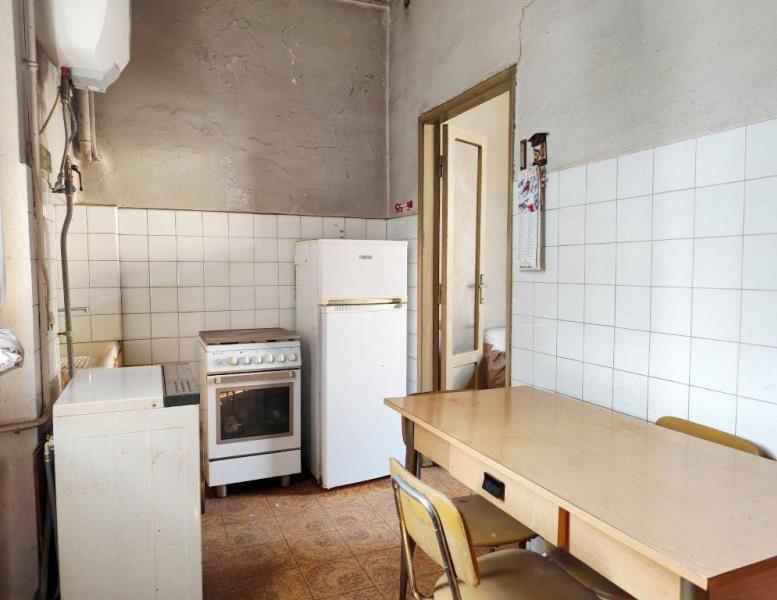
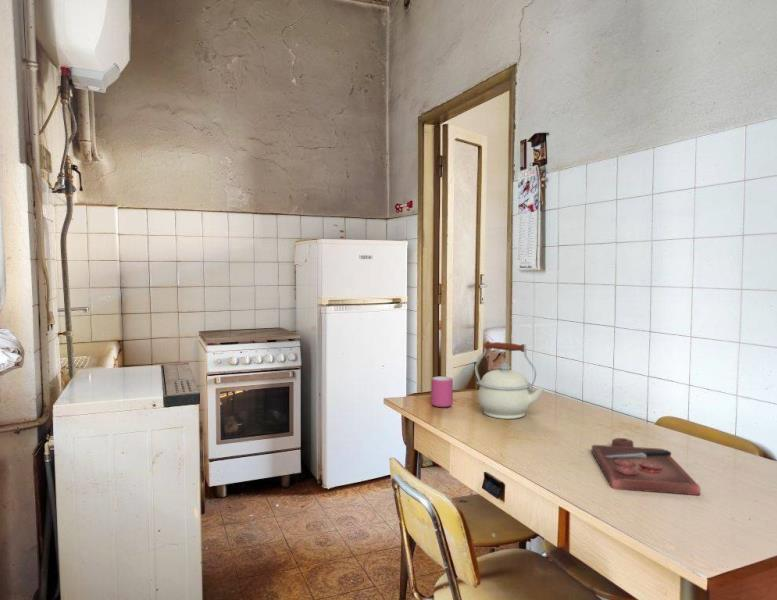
+ cutting board [591,437,701,496]
+ mug [430,375,454,408]
+ kettle [474,340,546,420]
